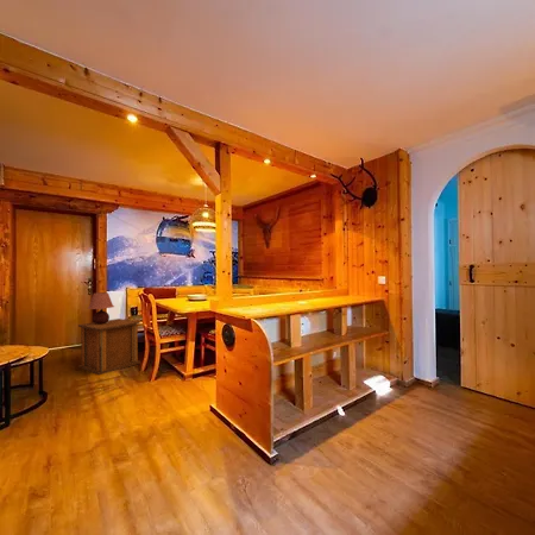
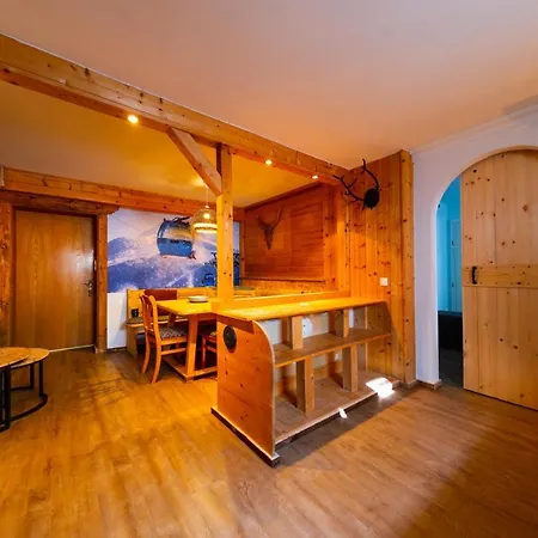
- table lamp [87,291,115,325]
- side table [77,317,141,376]
